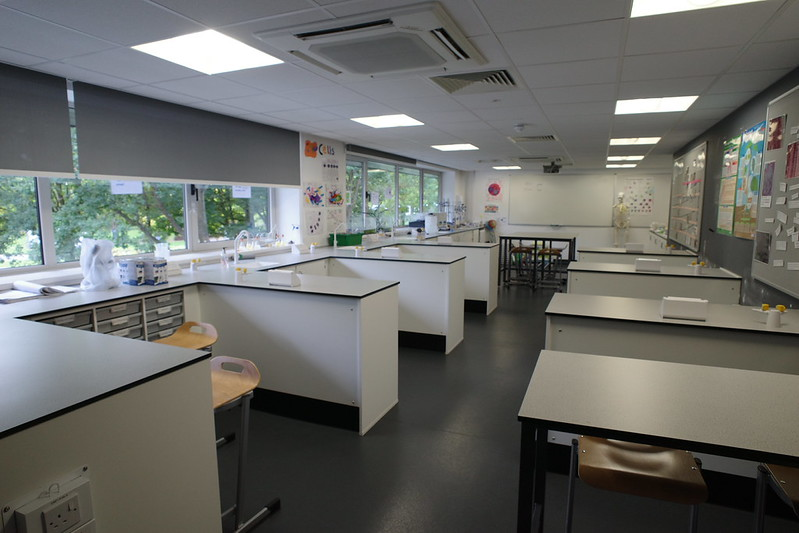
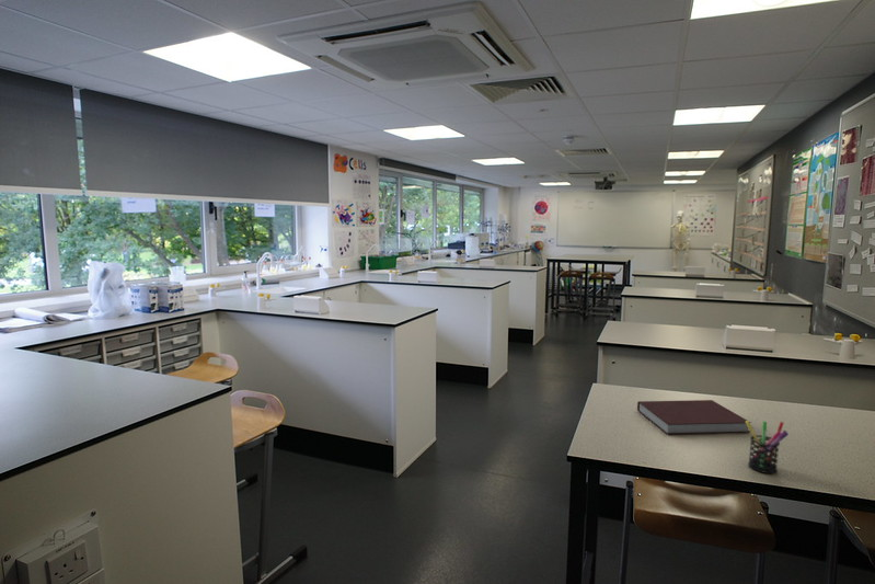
+ pen holder [746,420,790,474]
+ notebook [636,399,752,435]
